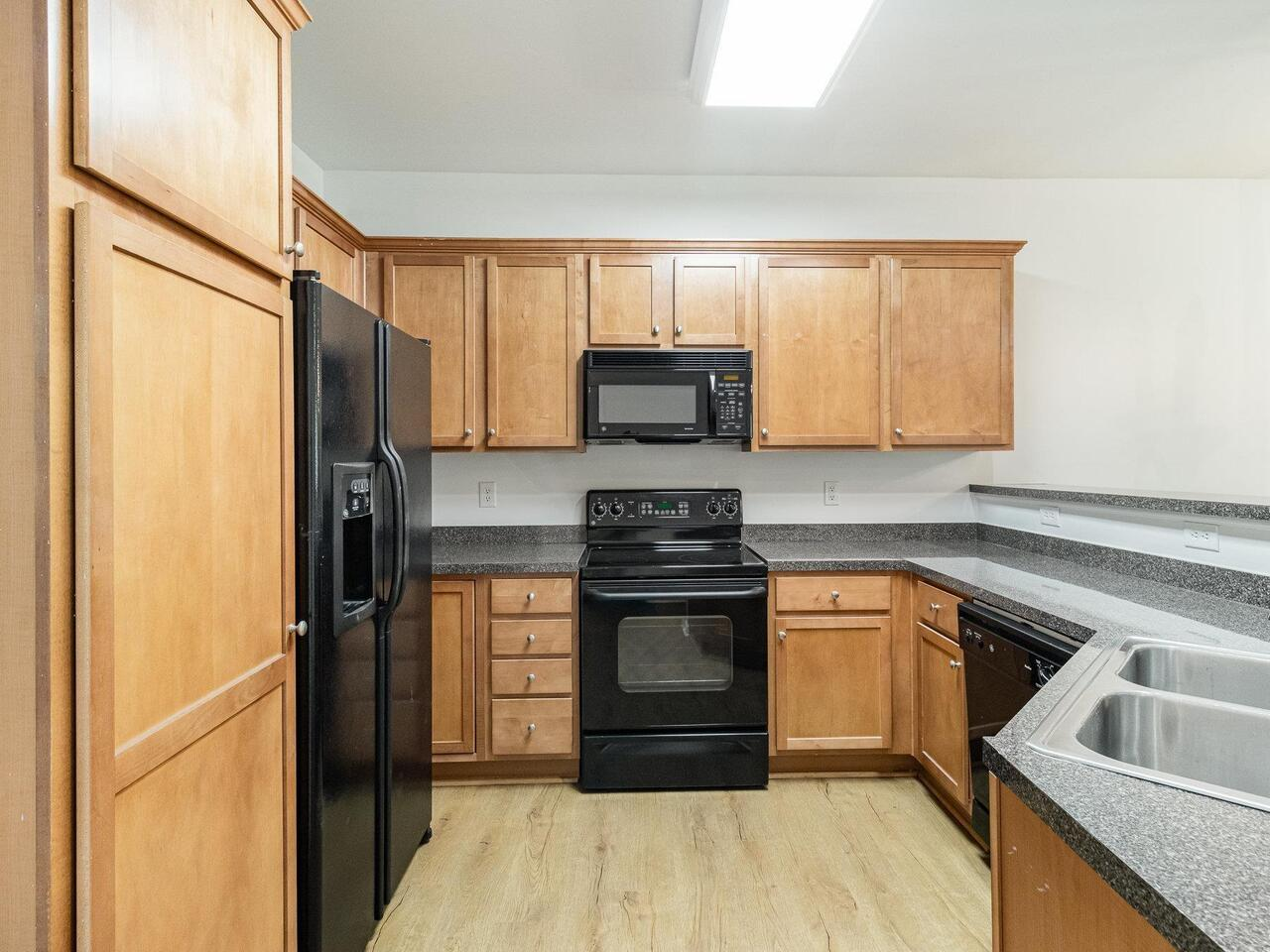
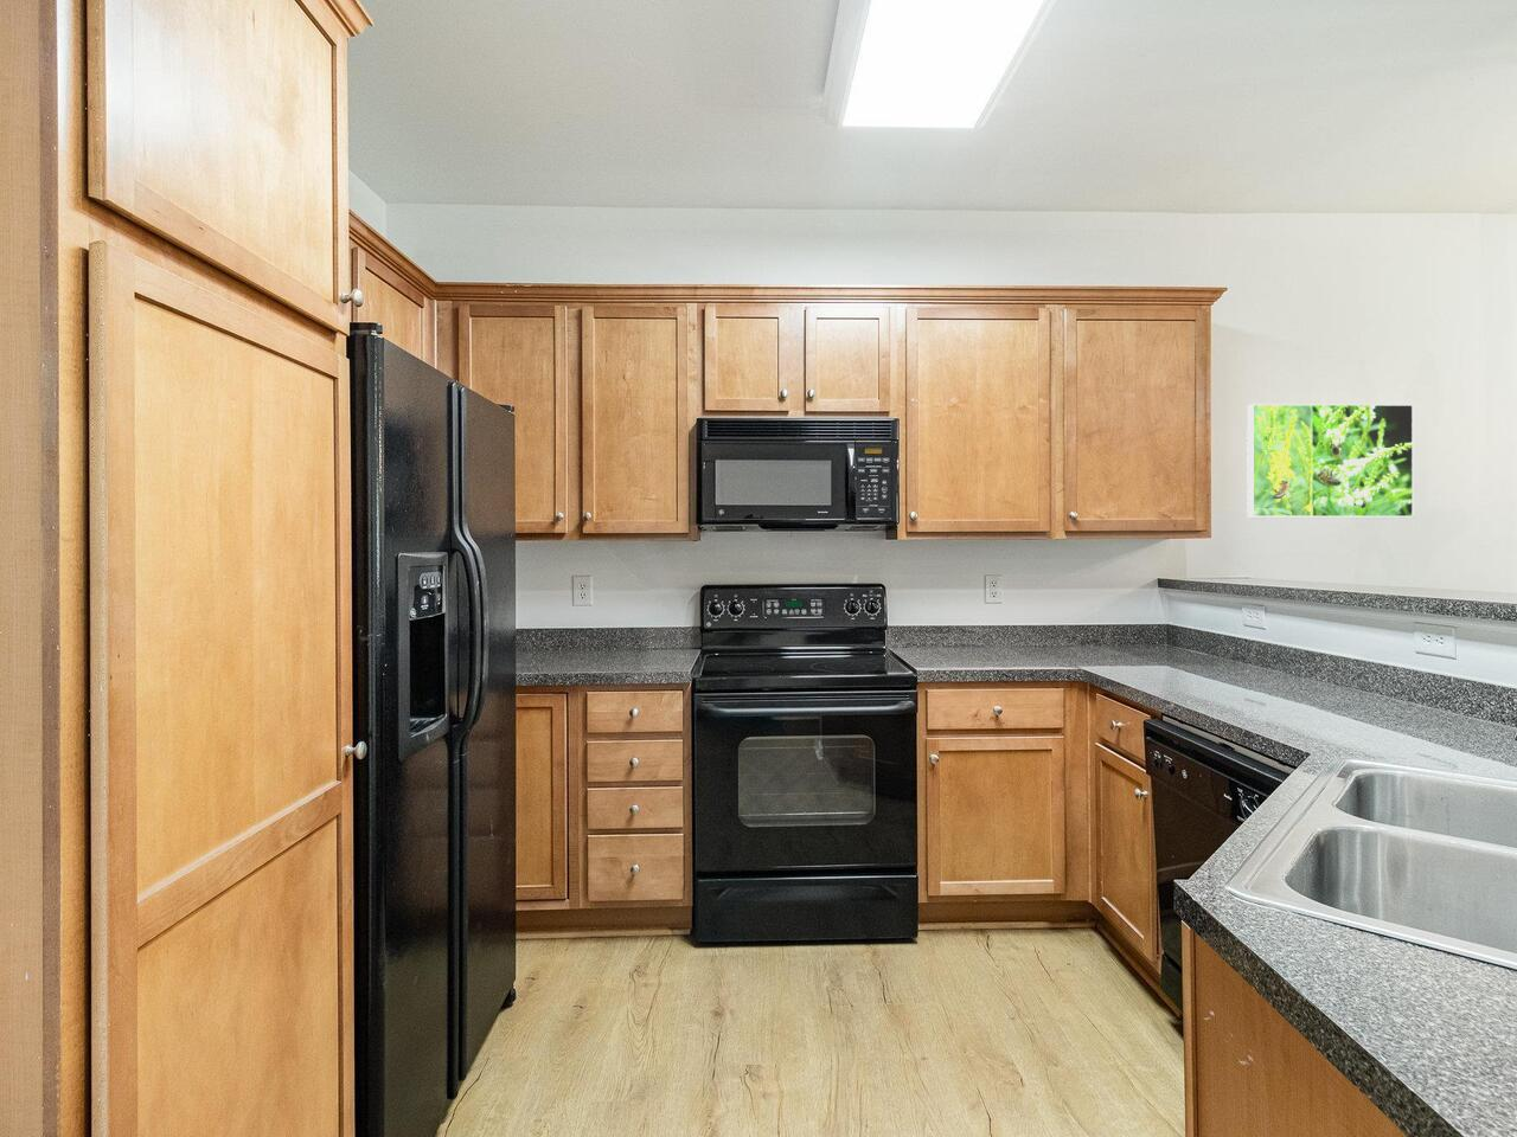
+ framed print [1246,402,1415,518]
